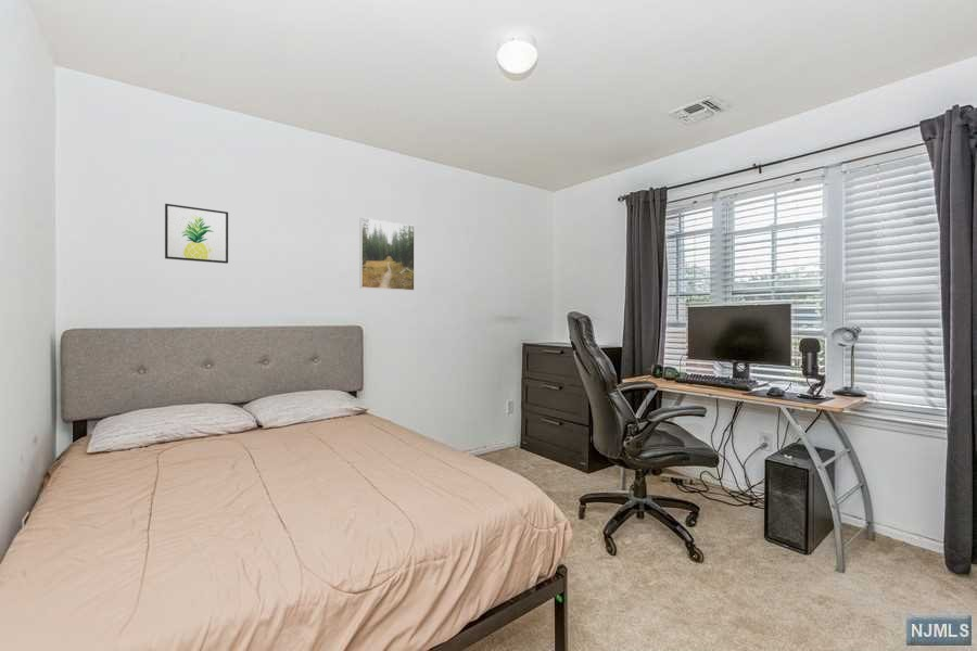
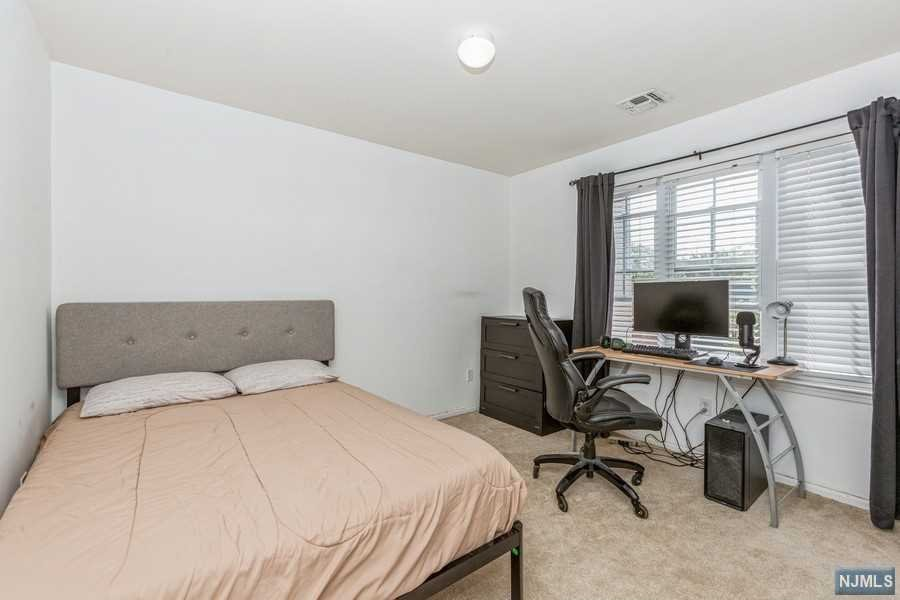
- wall art [164,203,229,265]
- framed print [358,217,416,292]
